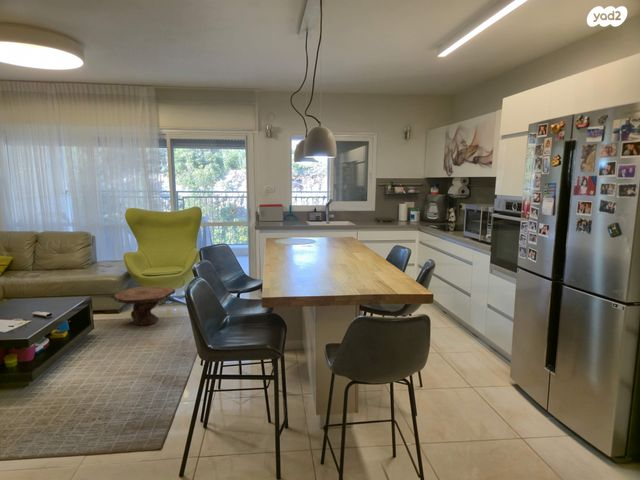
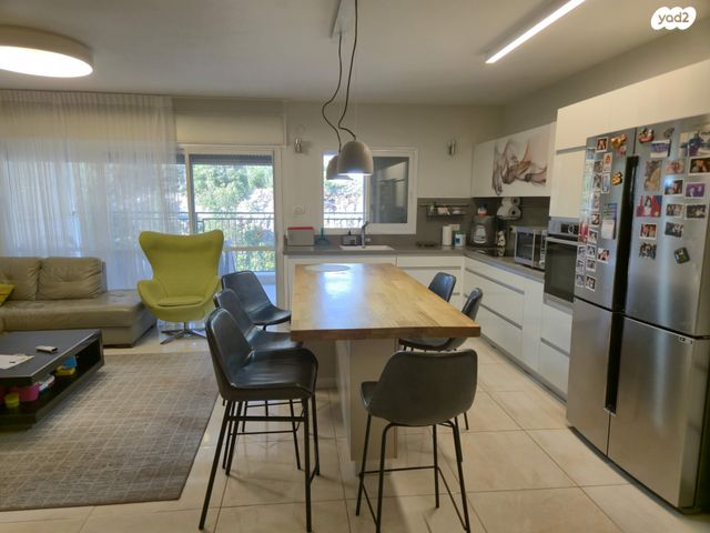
- side table [104,285,176,326]
